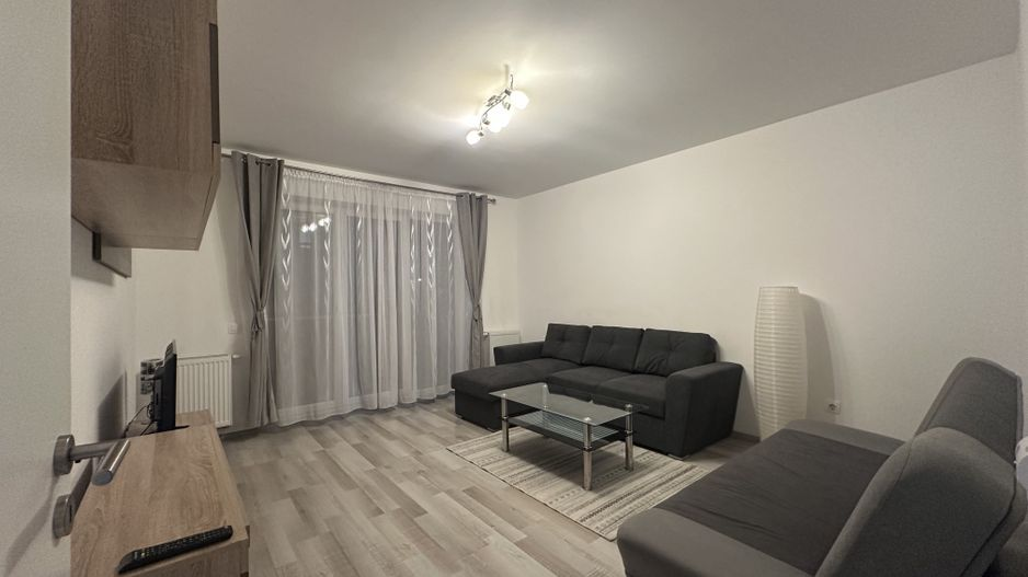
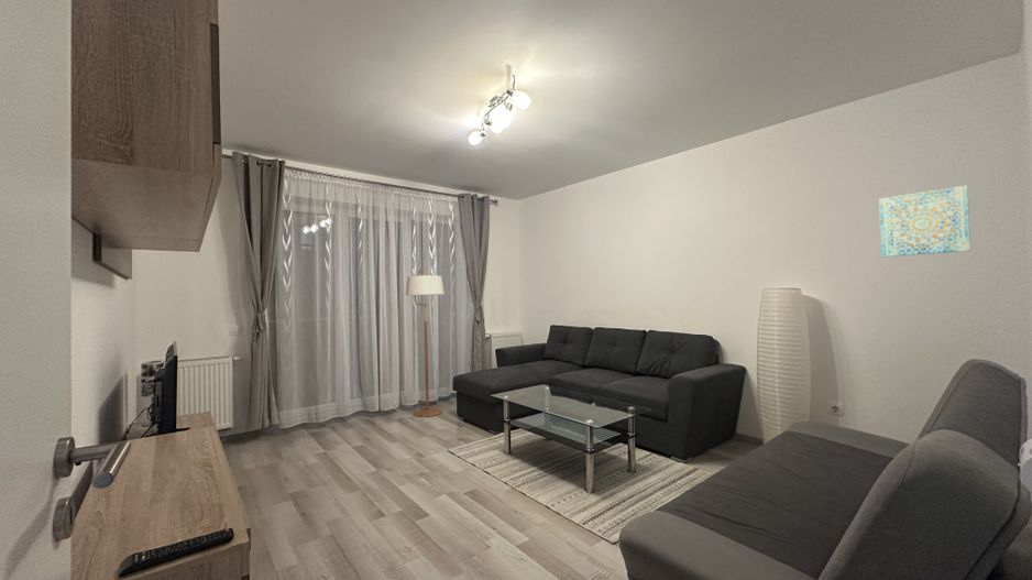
+ floor lamp [405,269,446,418]
+ wall art [878,184,971,258]
